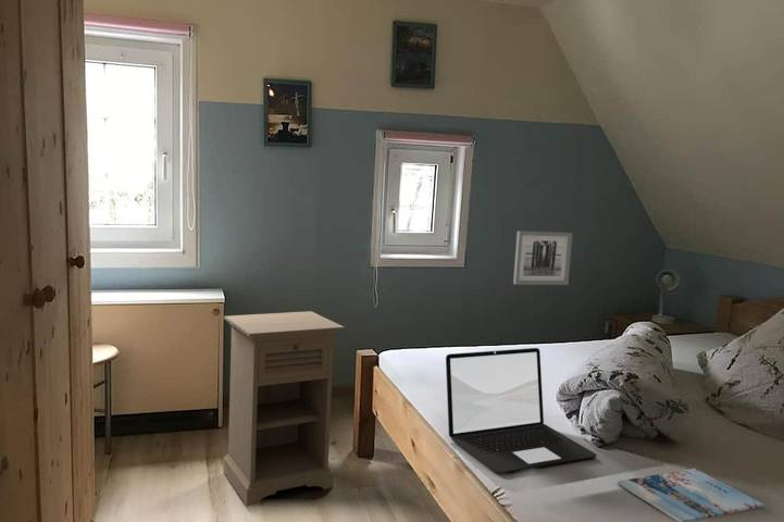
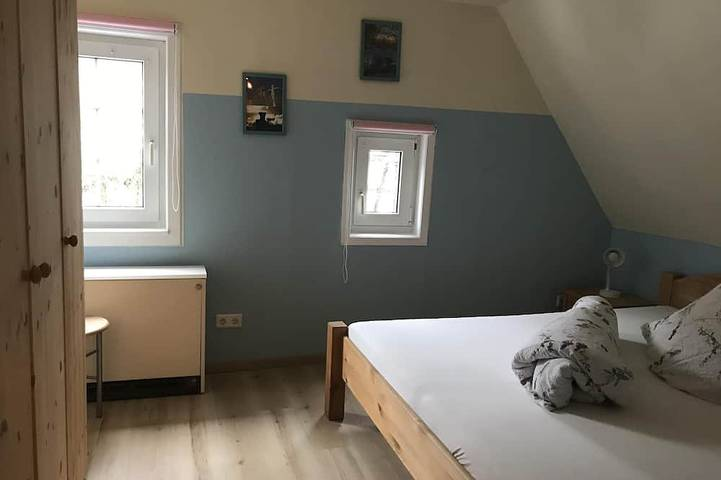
- magazine [617,468,764,522]
- wall art [512,231,573,286]
- laptop [445,347,598,474]
- nightstand [223,310,346,507]
